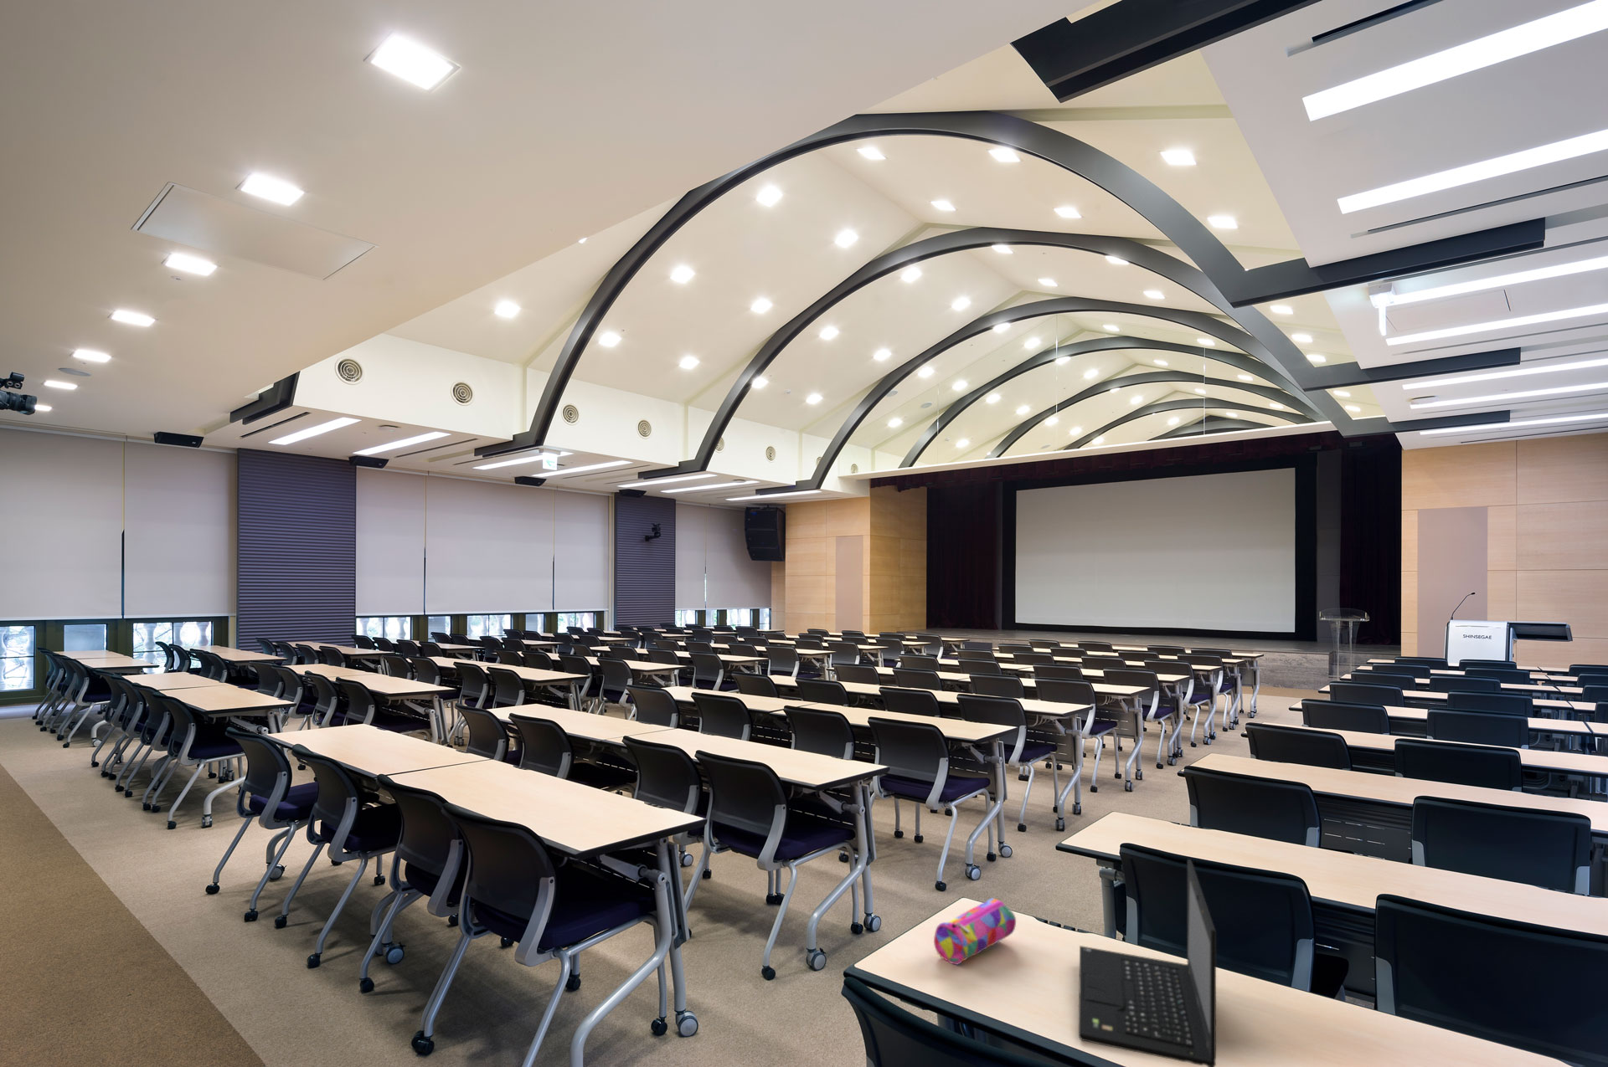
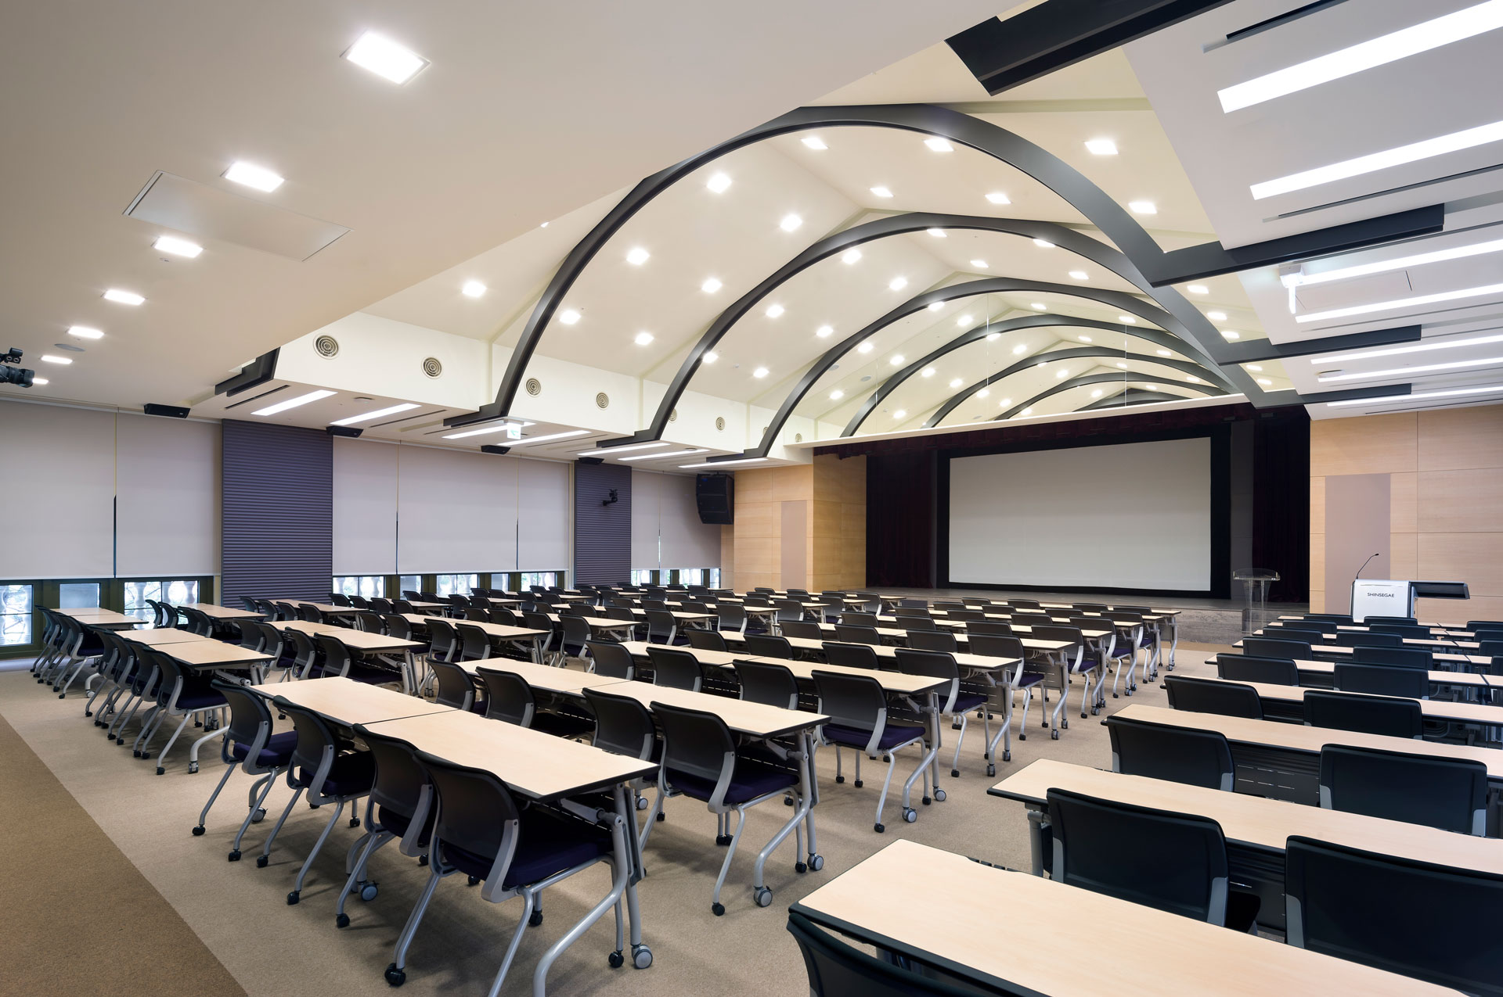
- laptop [1078,859,1217,1067]
- pencil case [933,897,1017,966]
